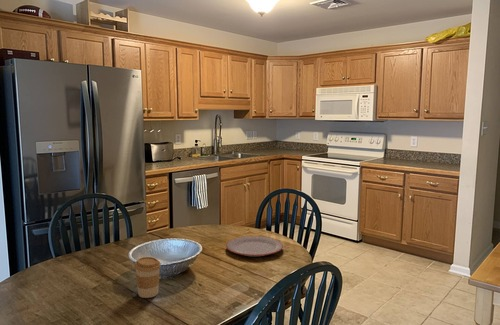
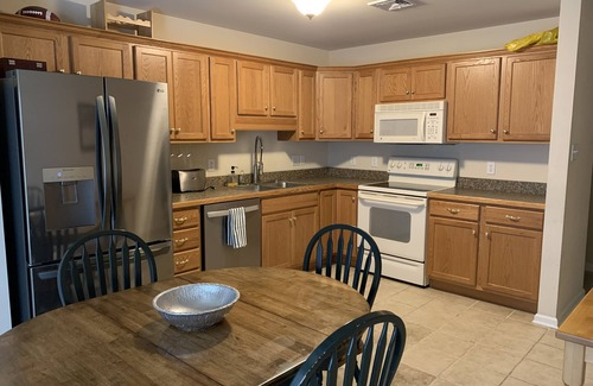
- coffee cup [133,256,162,299]
- plate [225,235,284,257]
